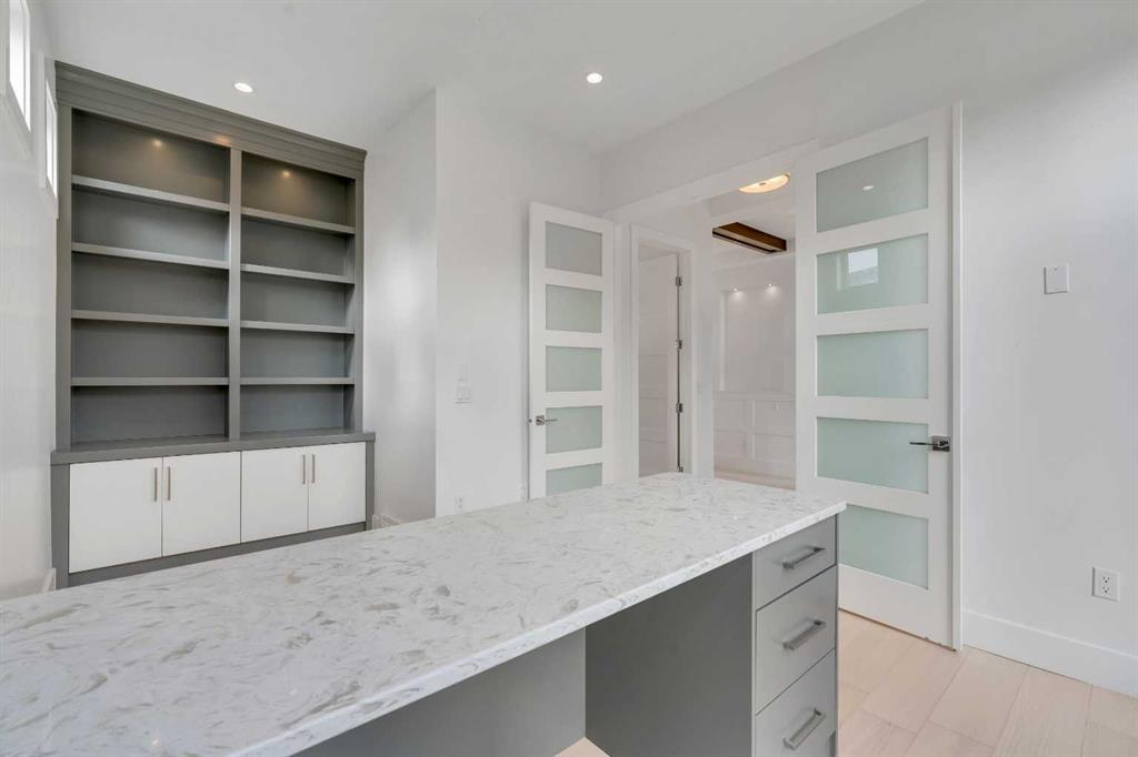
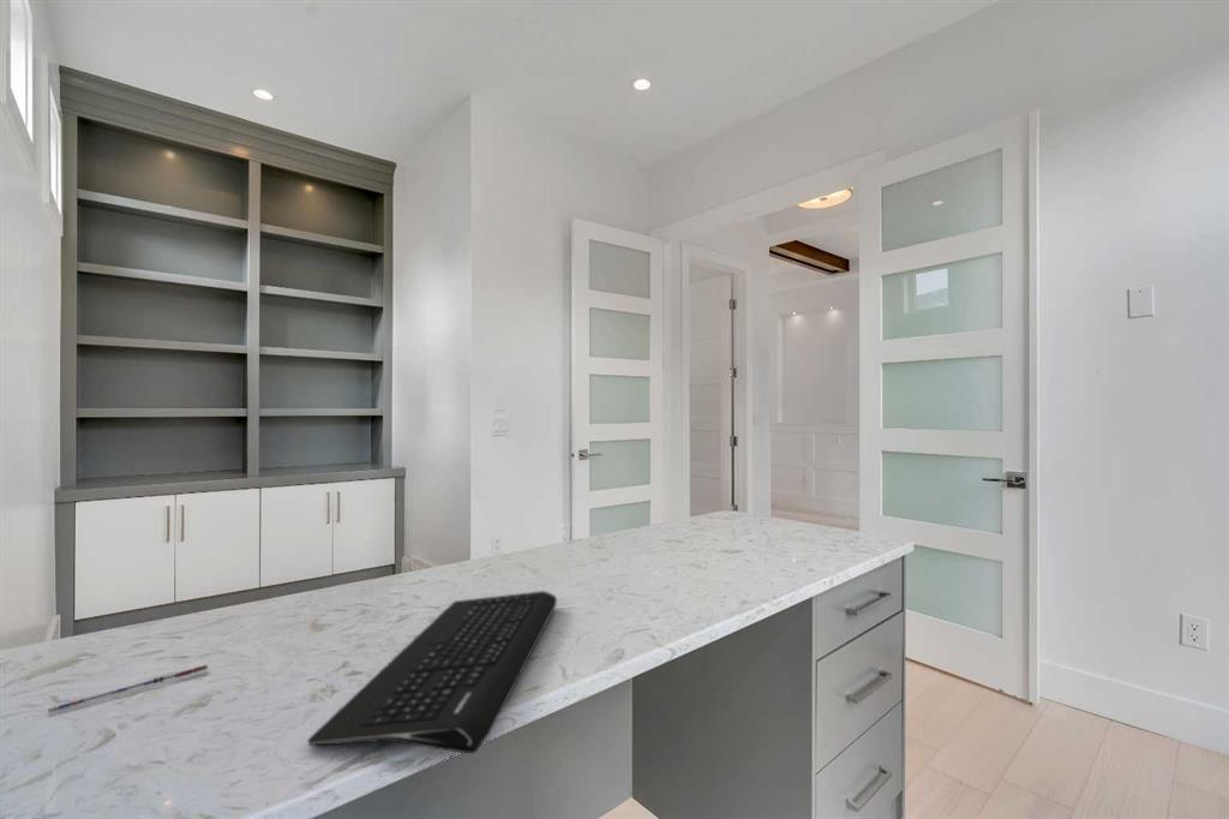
+ keyboard [306,590,558,754]
+ pen [47,664,209,715]
